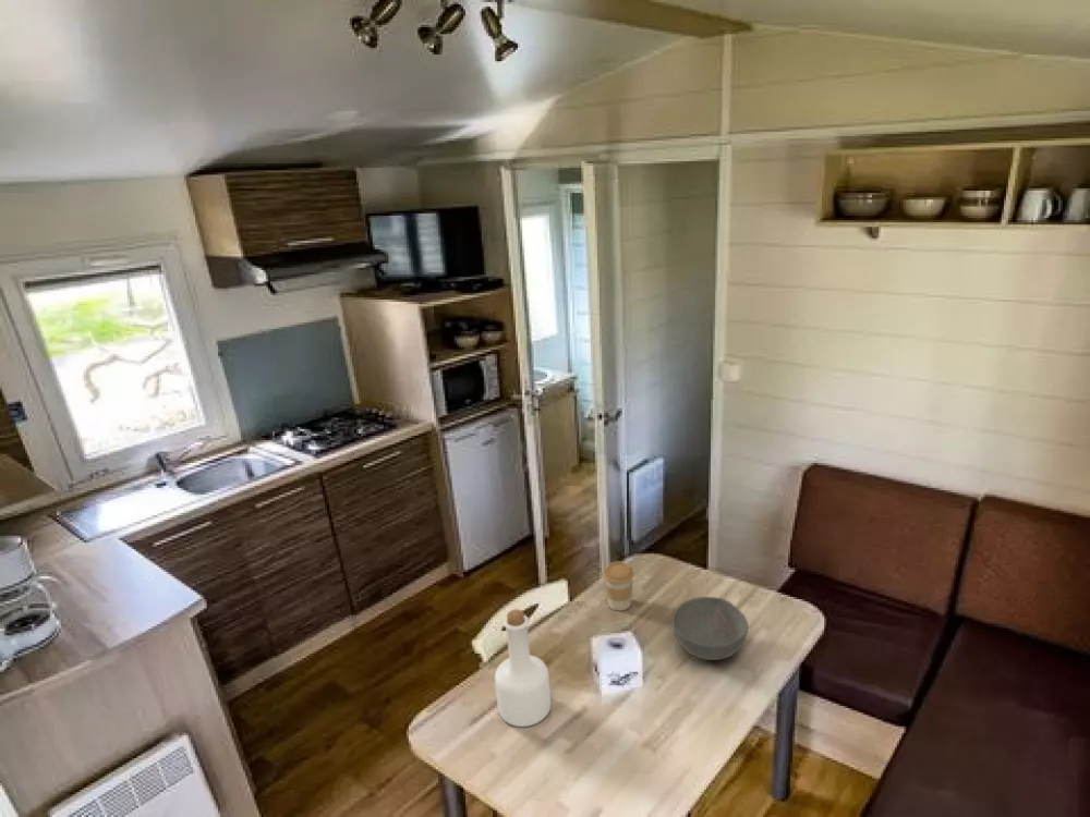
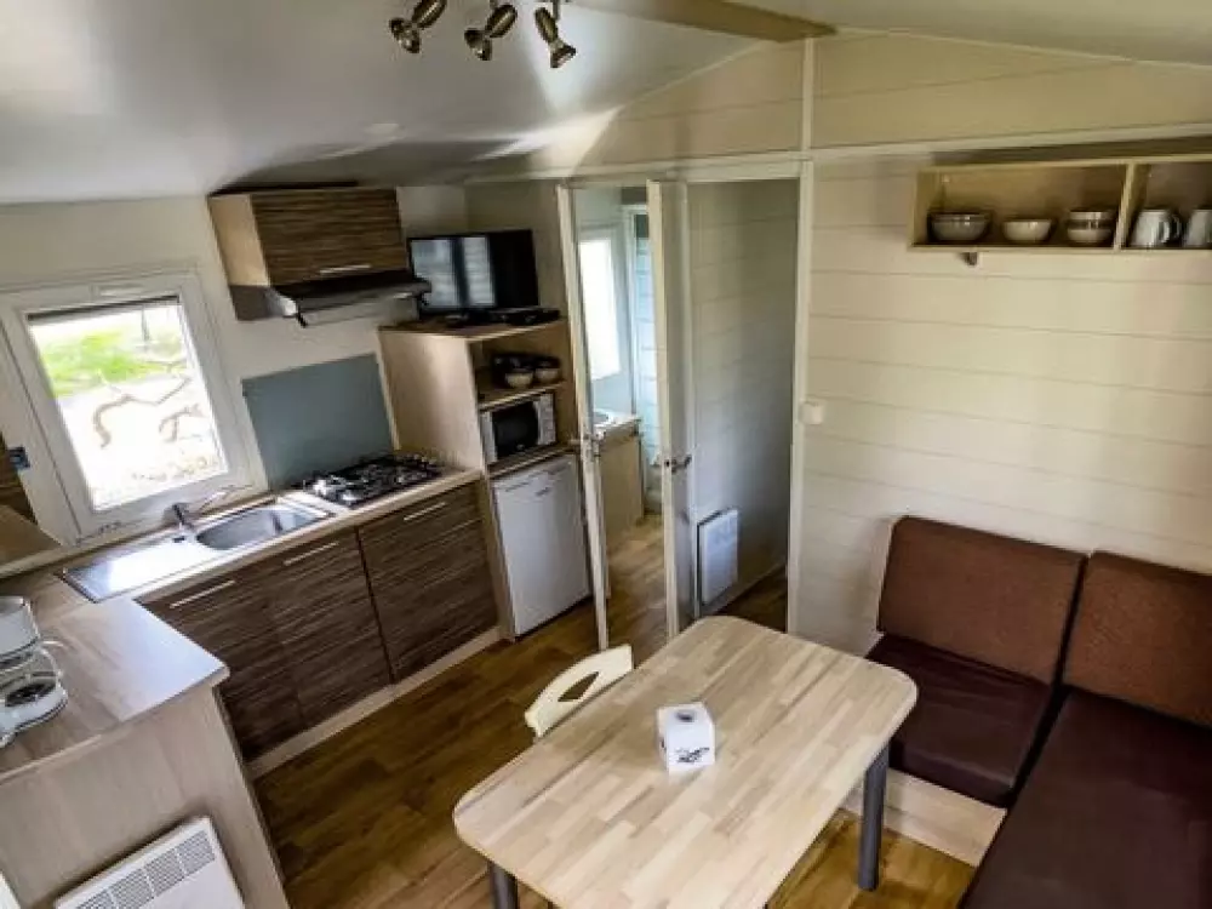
- bowl [670,596,749,661]
- bottle [494,608,553,728]
- coffee cup [602,560,635,612]
